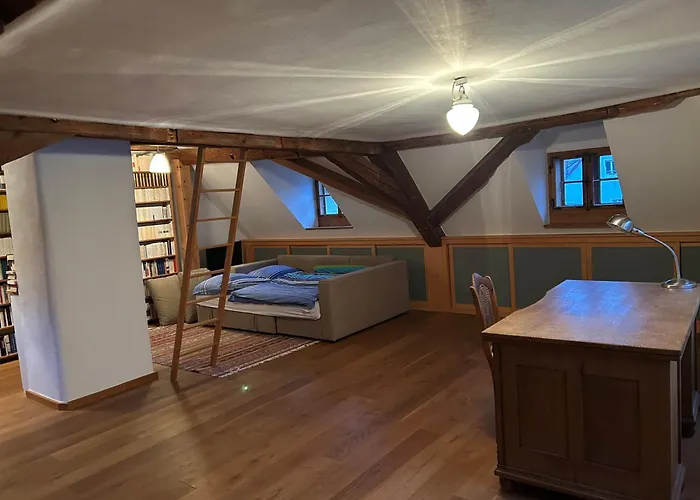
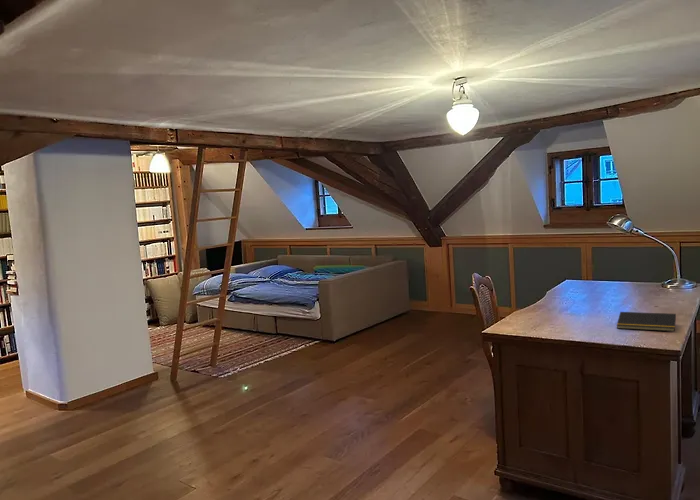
+ notepad [616,311,677,332]
